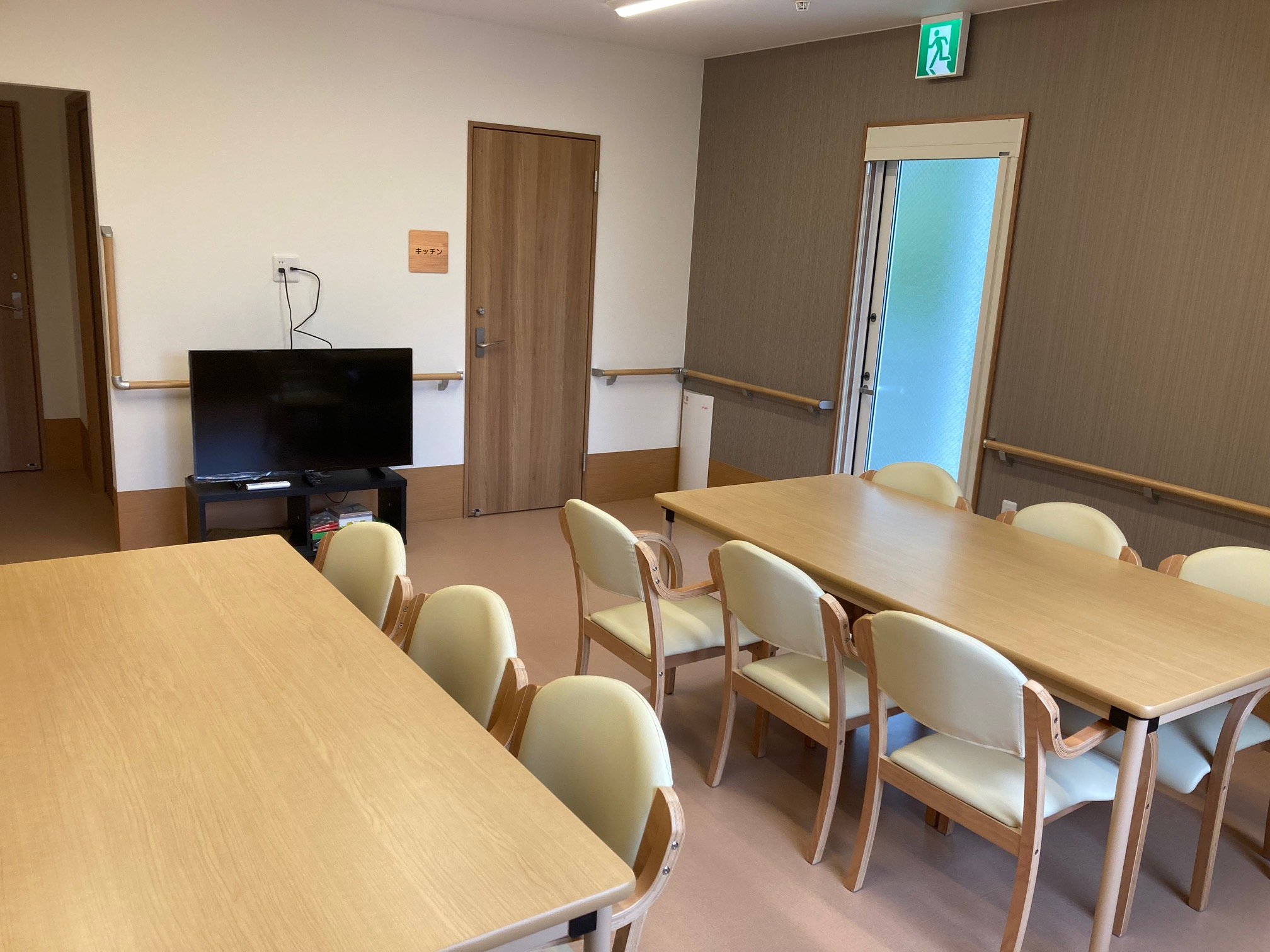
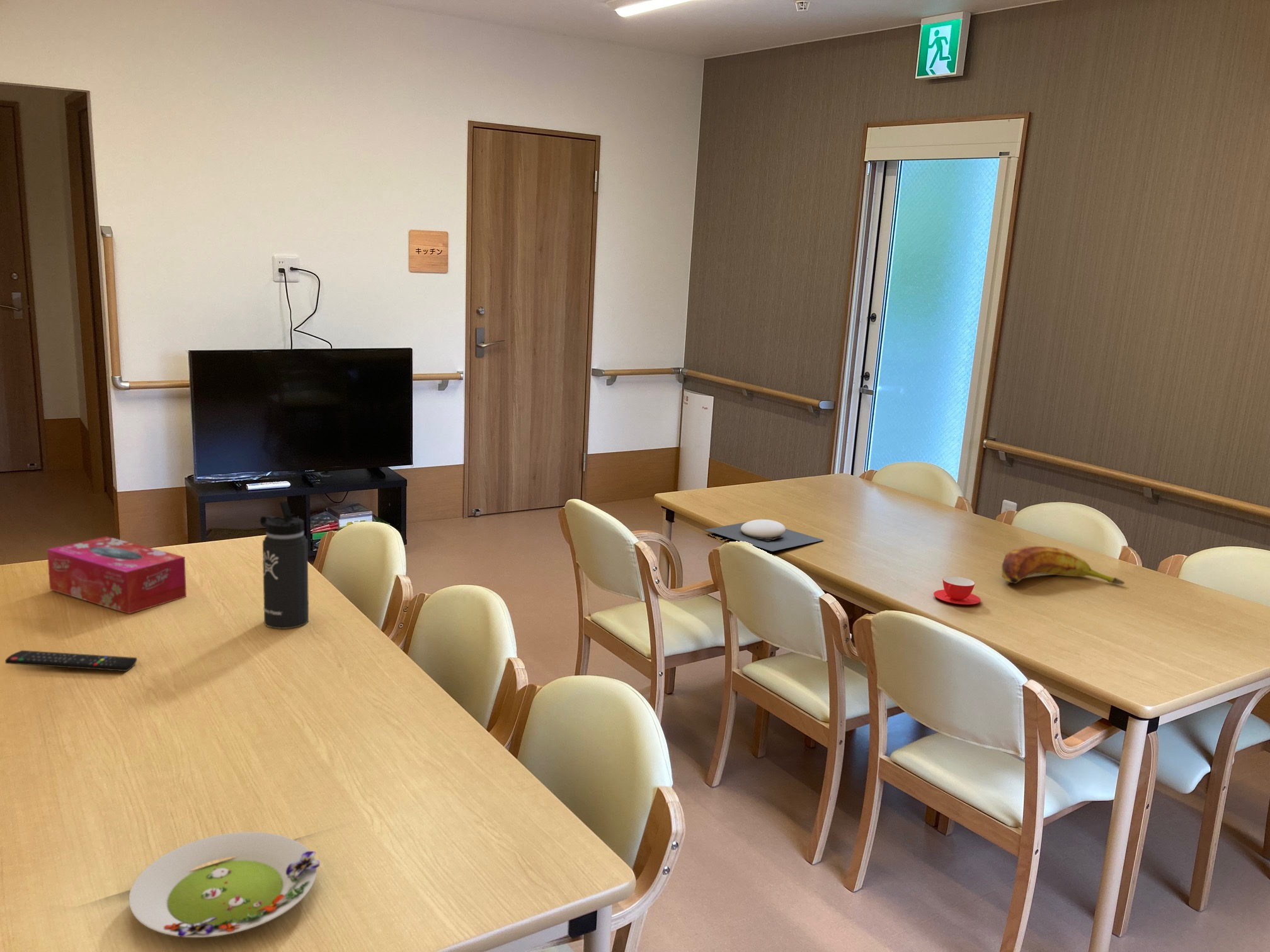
+ banana [1002,546,1125,586]
+ thermos bottle [260,500,309,630]
+ salad plate [129,831,321,938]
+ teacup [933,576,981,605]
+ remote control [4,650,137,672]
+ plate [704,519,825,552]
+ tissue box [47,536,187,615]
